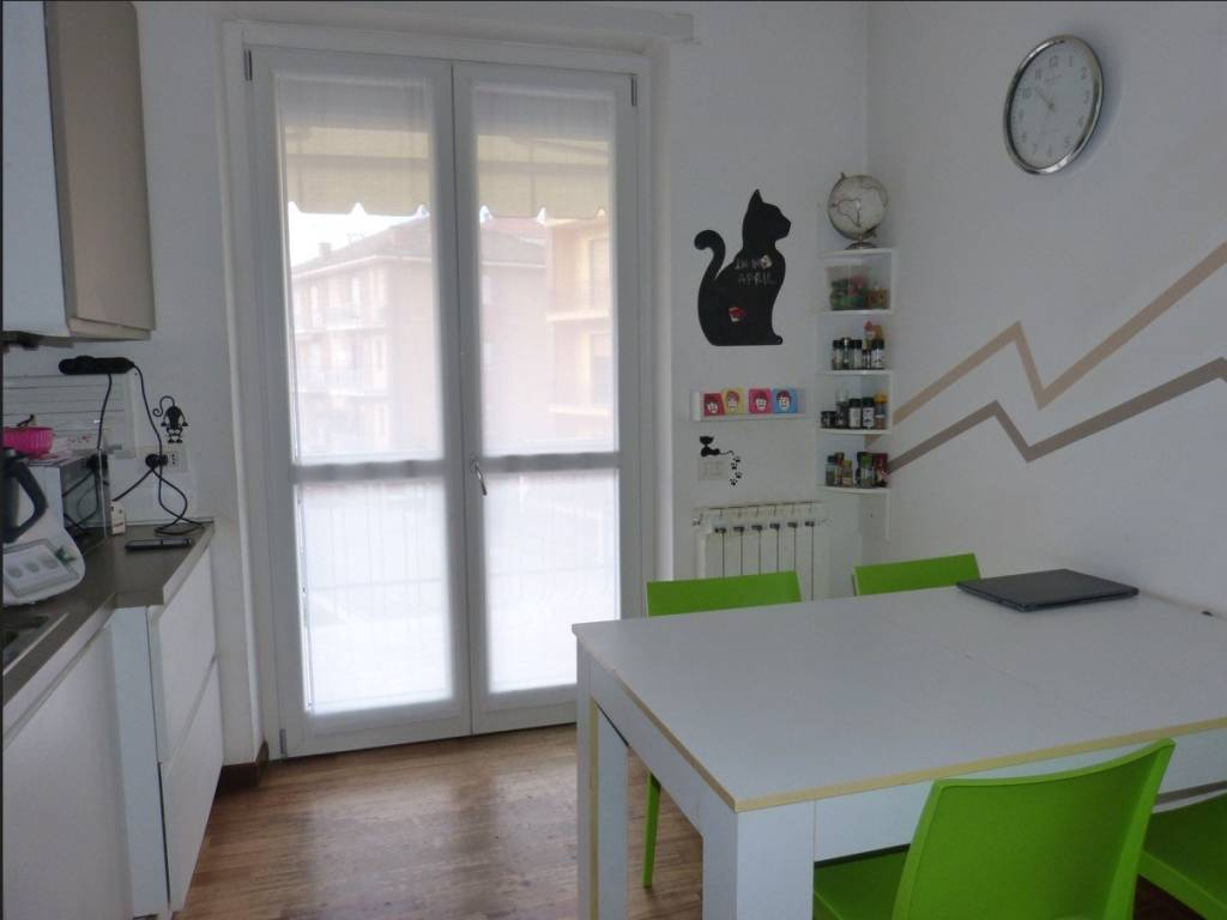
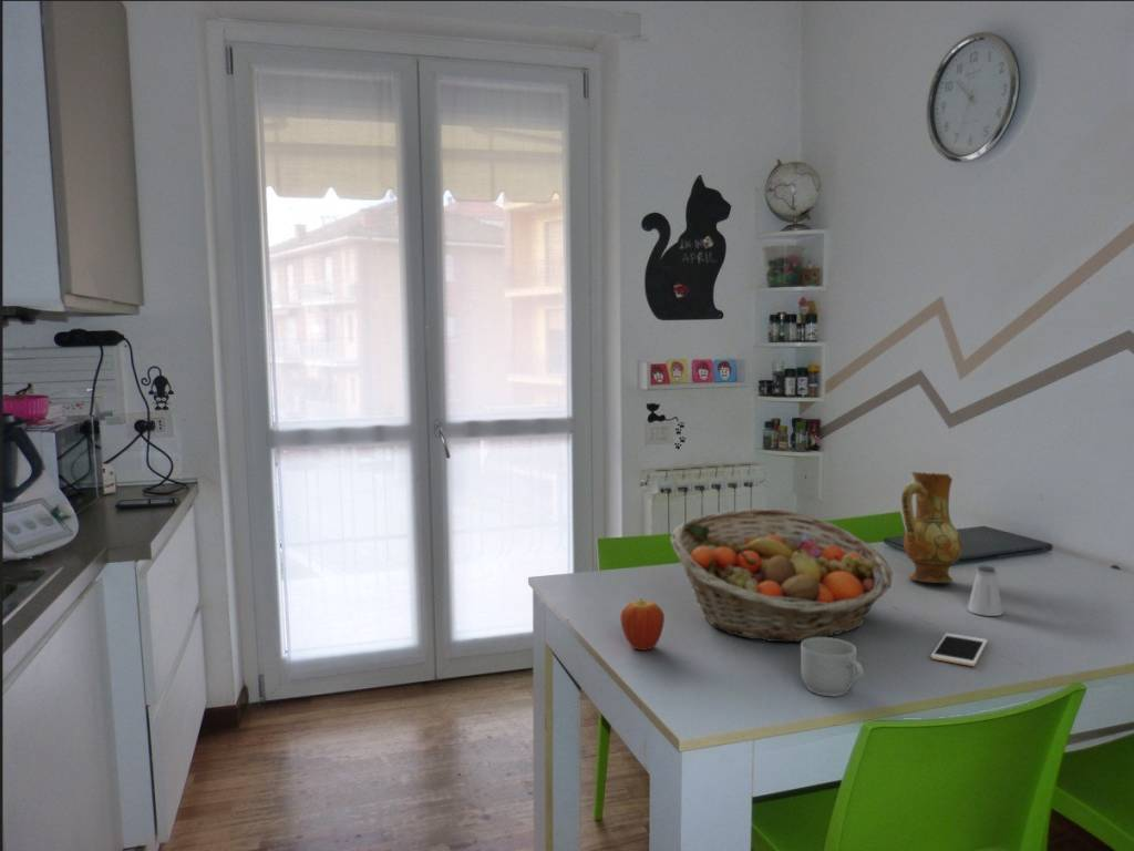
+ saltshaker [967,565,1003,617]
+ fruit [619,597,666,652]
+ mug [800,637,864,697]
+ cell phone [930,632,988,667]
+ ceramic jug [900,471,963,584]
+ fruit basket [670,507,894,643]
